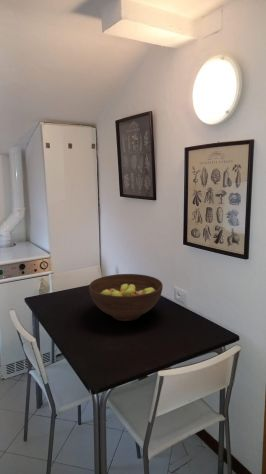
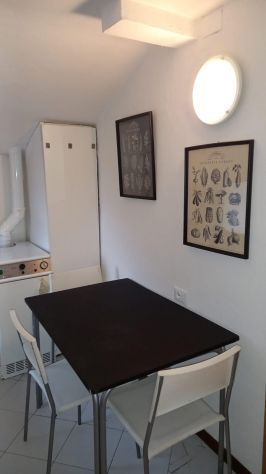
- fruit bowl [88,273,164,322]
